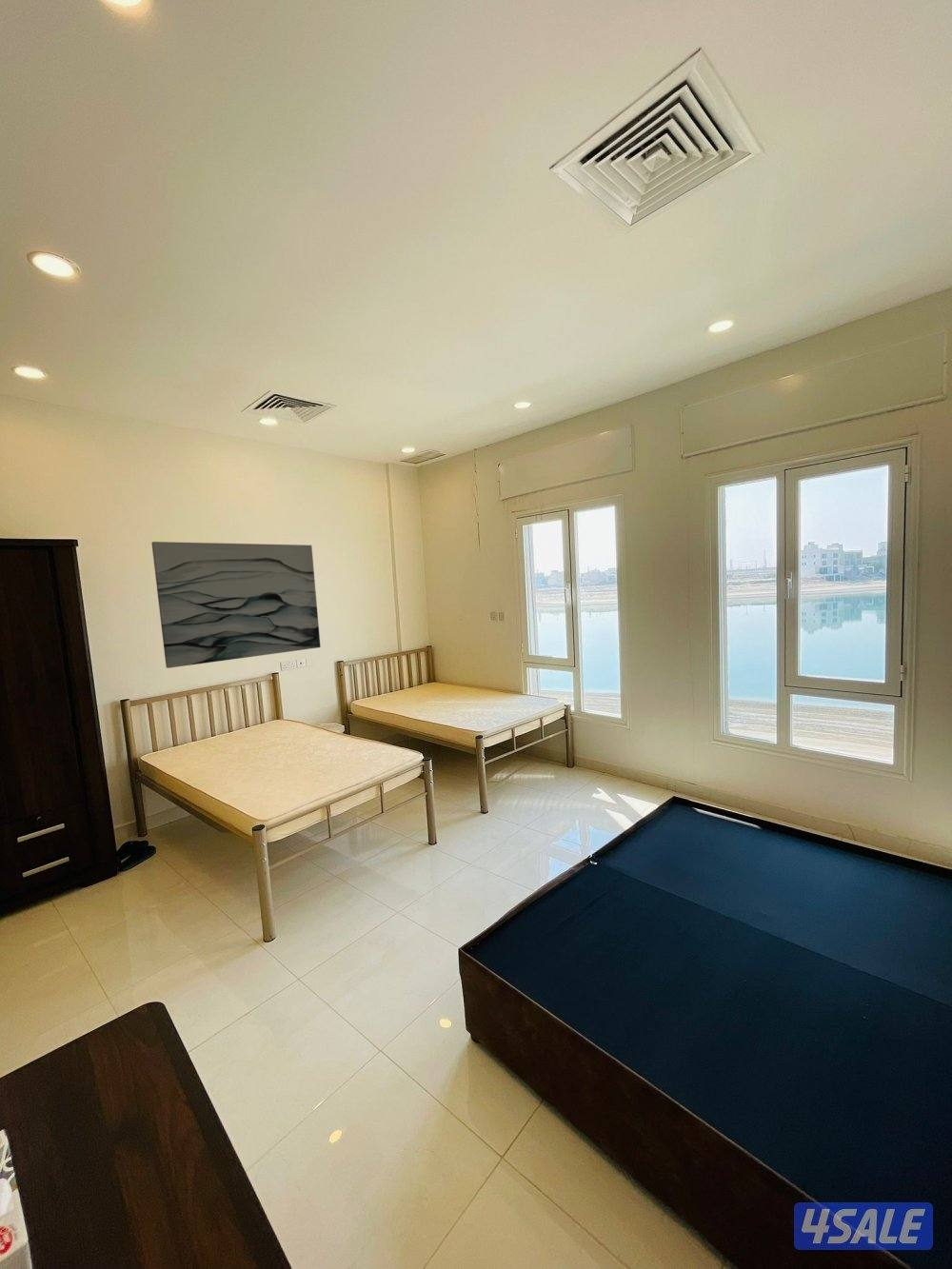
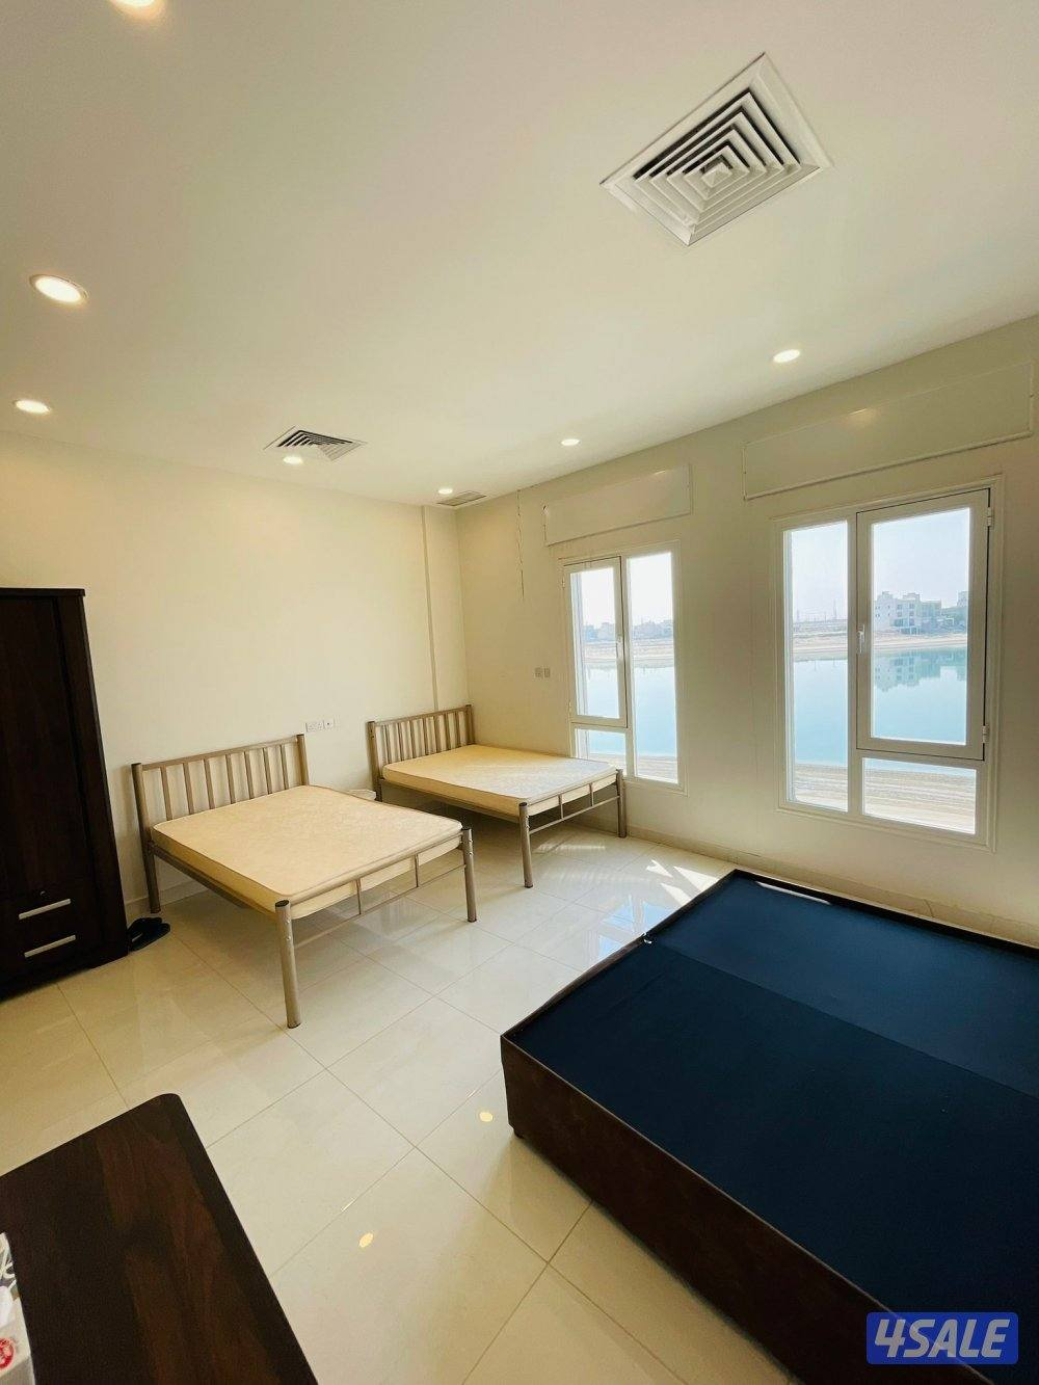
- wall art [150,541,322,669]
